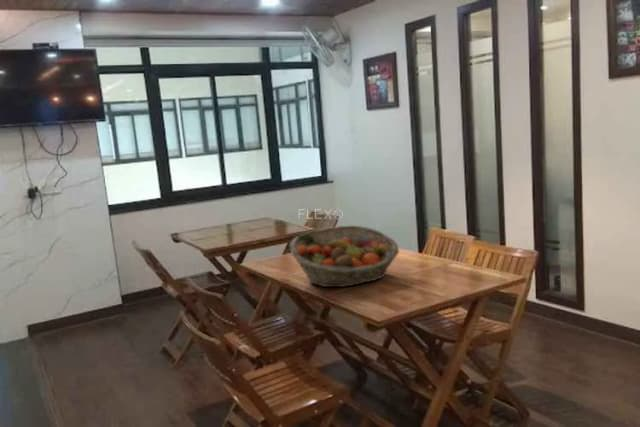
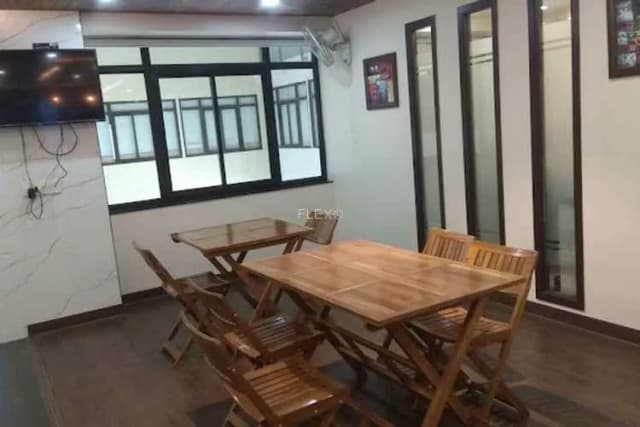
- fruit basket [289,225,400,288]
